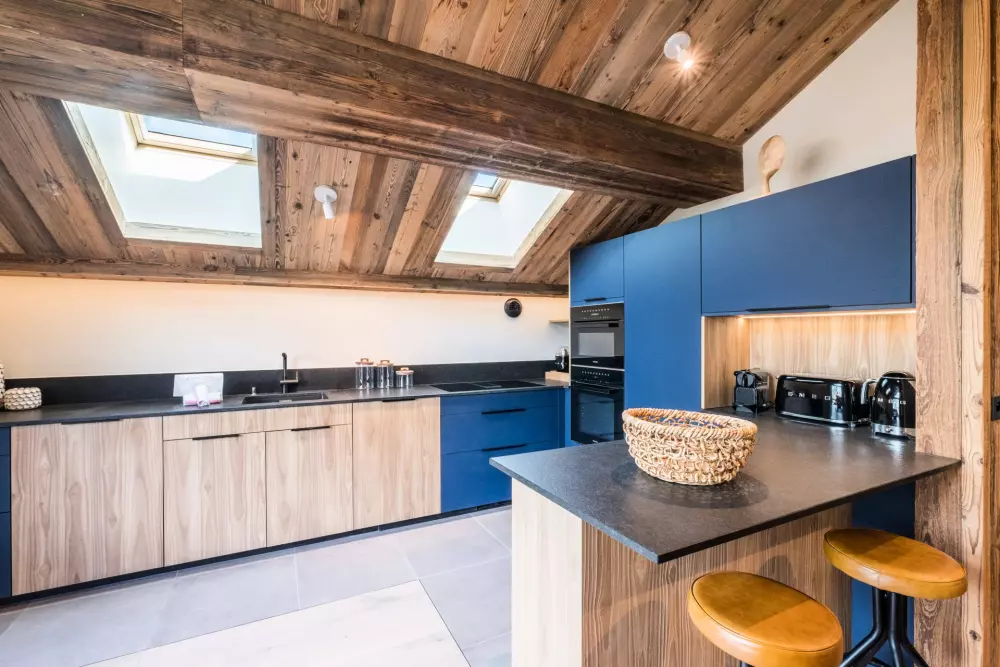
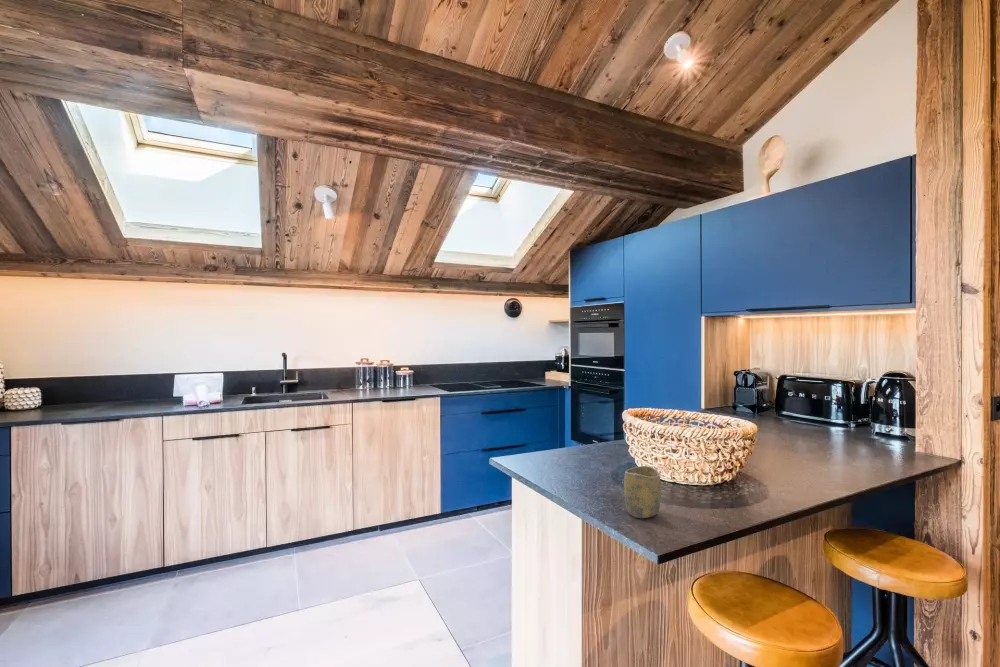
+ cup [623,465,662,519]
